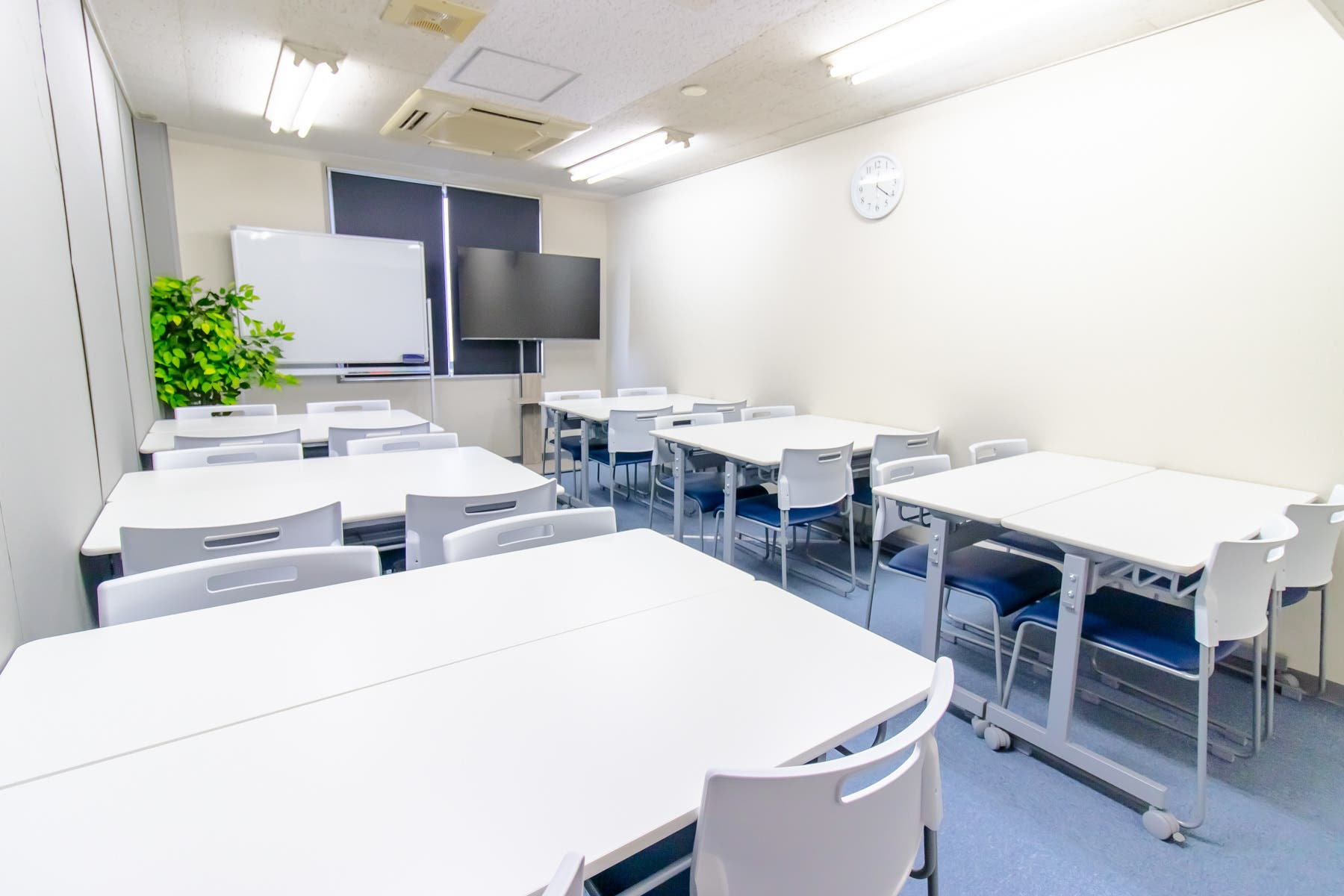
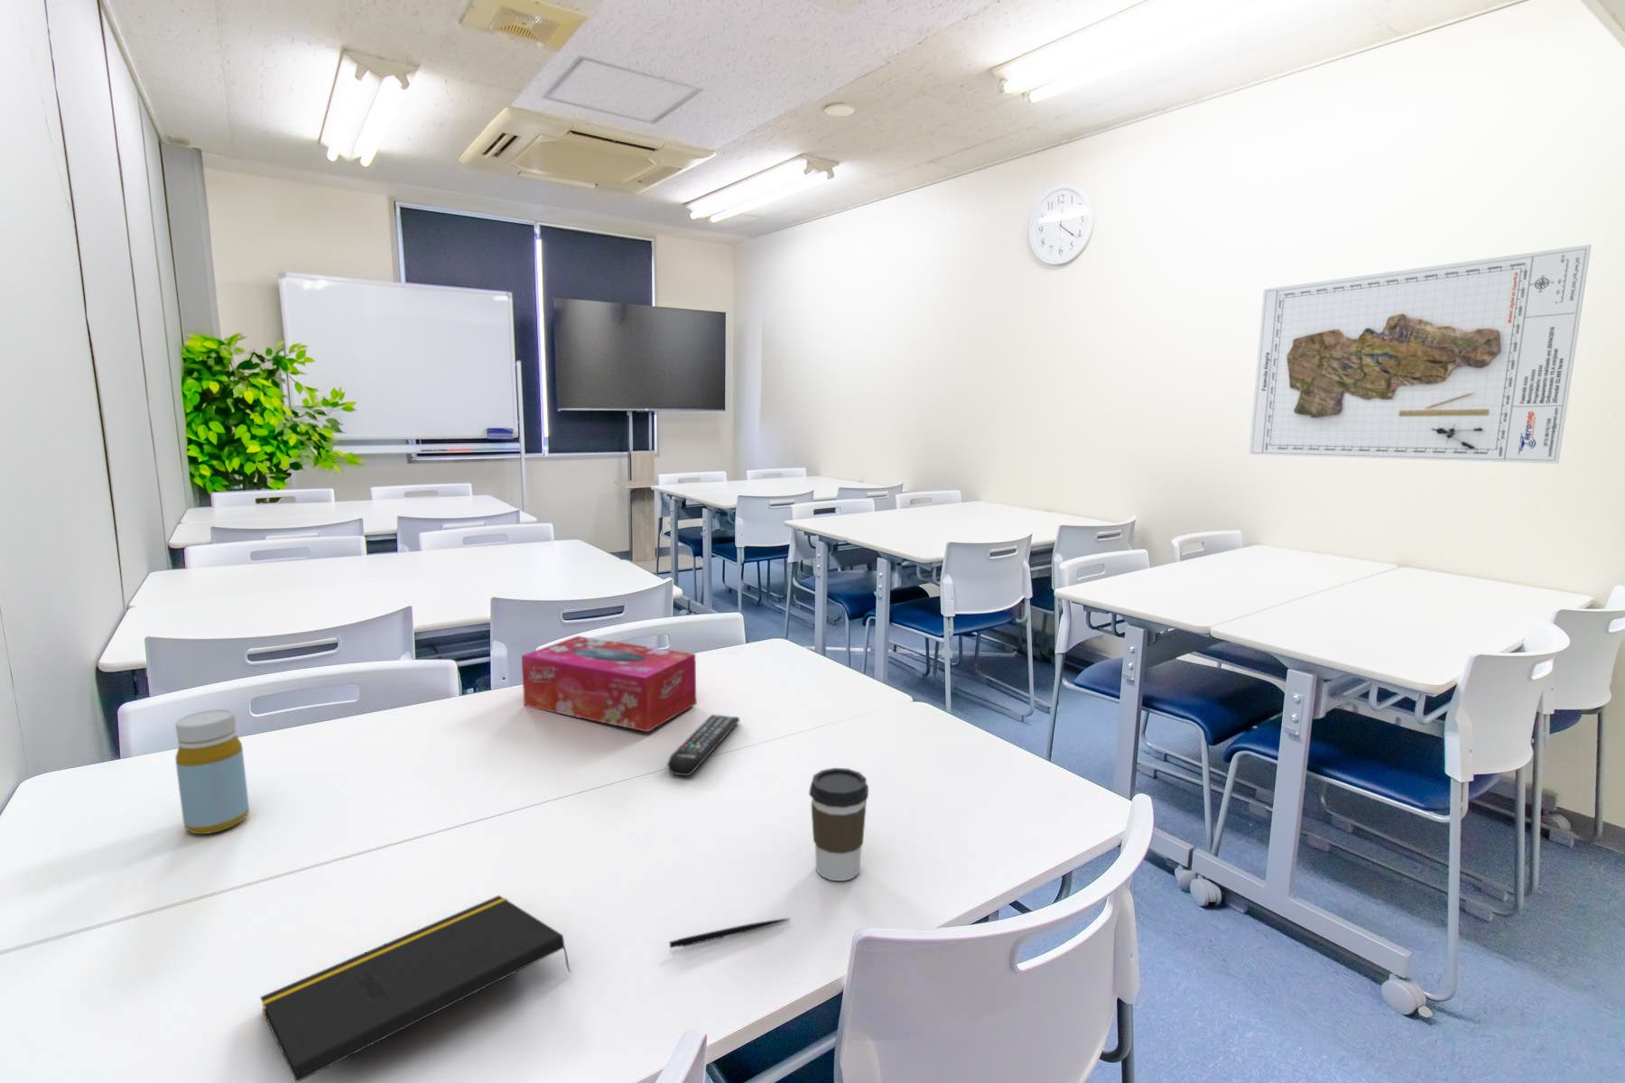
+ notepad [260,894,572,1083]
+ remote control [666,714,740,777]
+ pen [669,917,791,949]
+ tissue box [521,636,696,732]
+ coffee cup [808,768,869,881]
+ map [1248,244,1592,465]
+ bottle [174,708,250,835]
